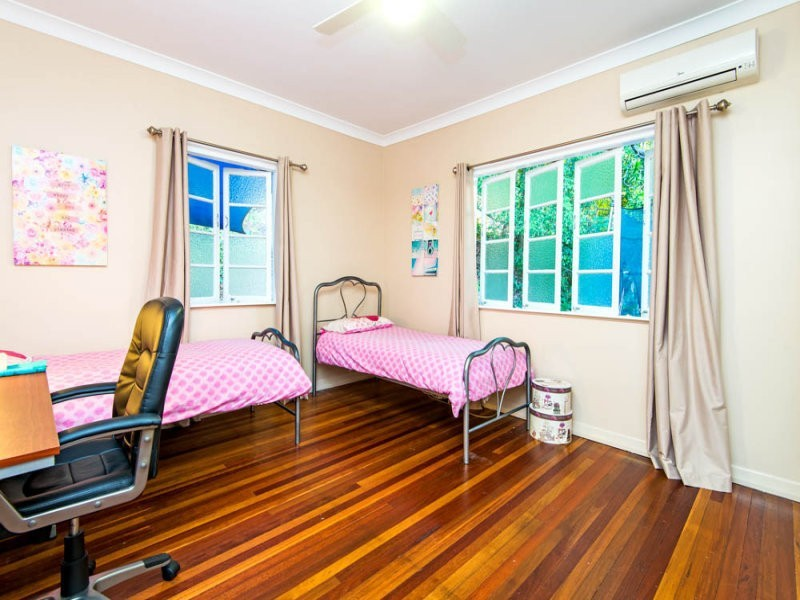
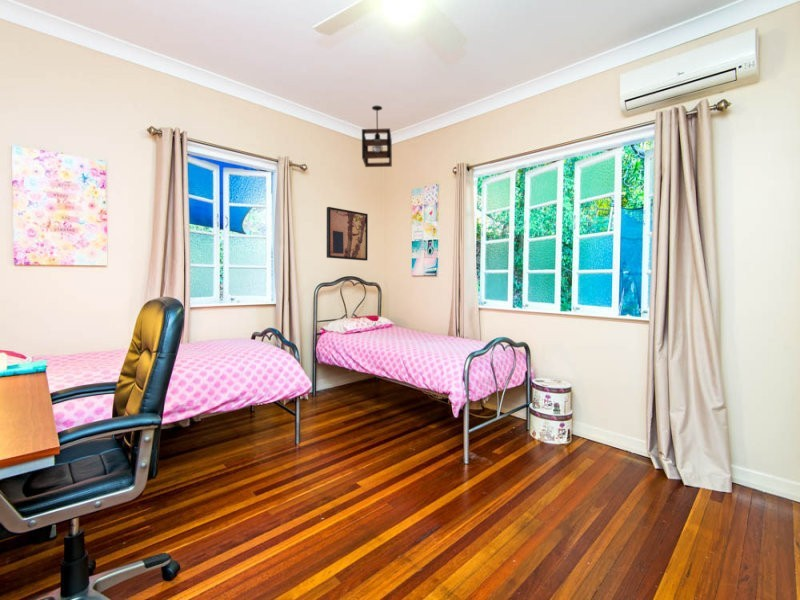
+ pendant light [361,105,393,168]
+ wall art [326,206,369,262]
